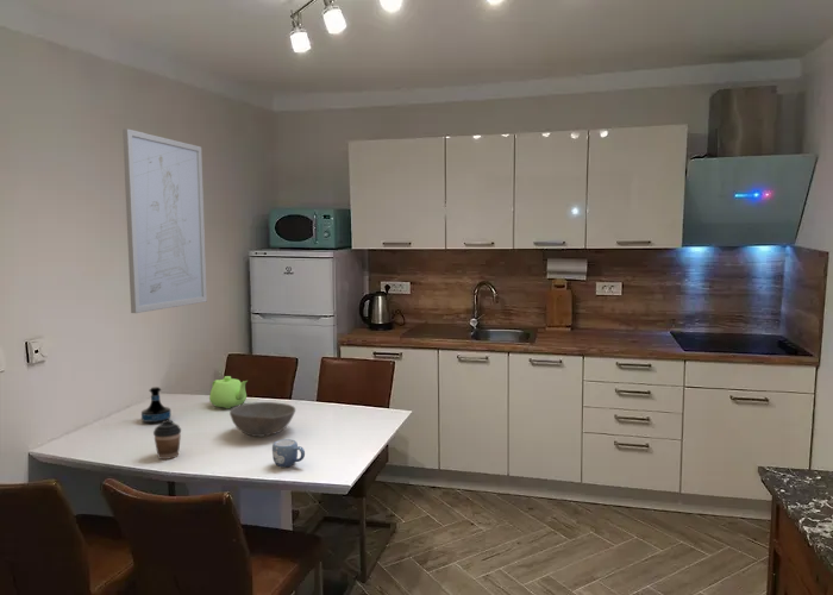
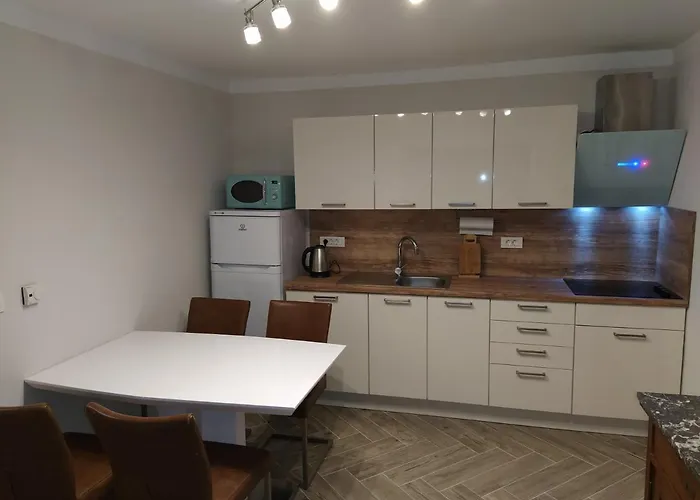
- mug [271,438,306,468]
- coffee cup [152,419,182,461]
- bowl [228,401,296,438]
- teapot [208,375,249,409]
- wall art [121,127,208,314]
- tequila bottle [140,386,173,425]
